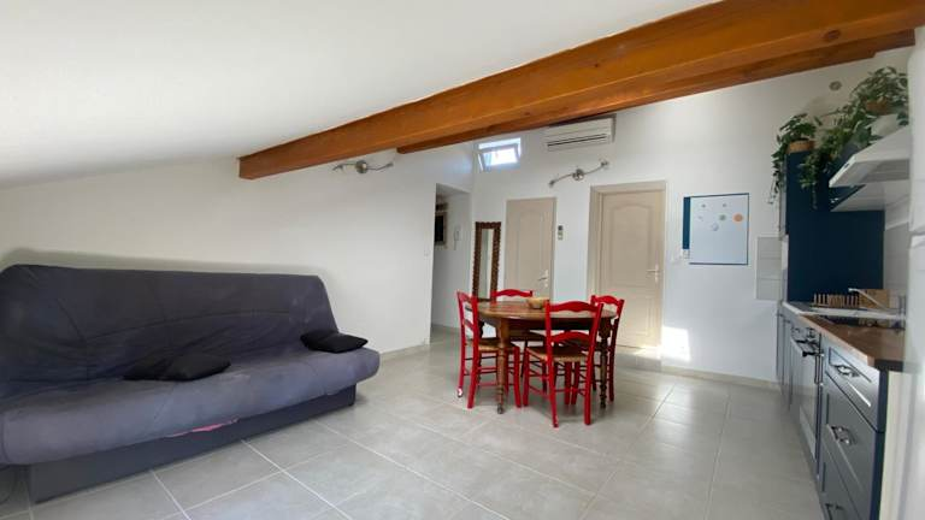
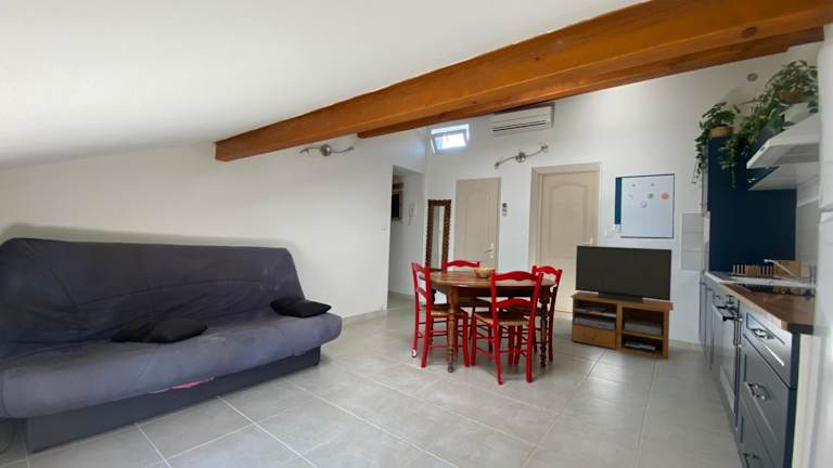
+ tv stand [569,245,675,361]
